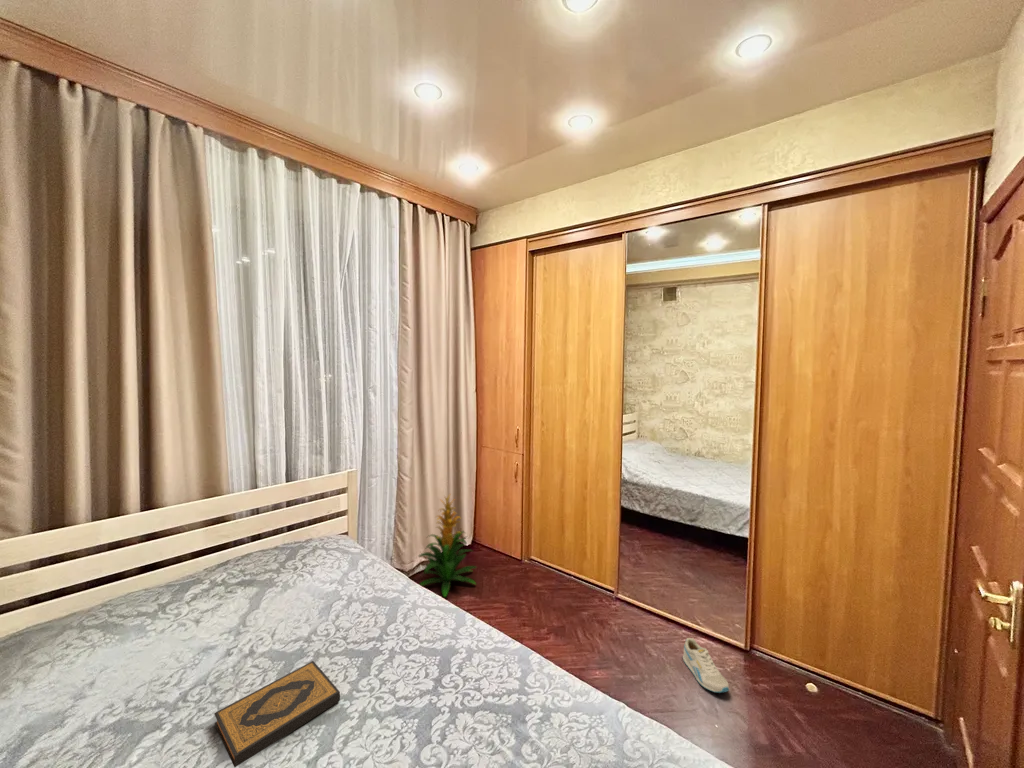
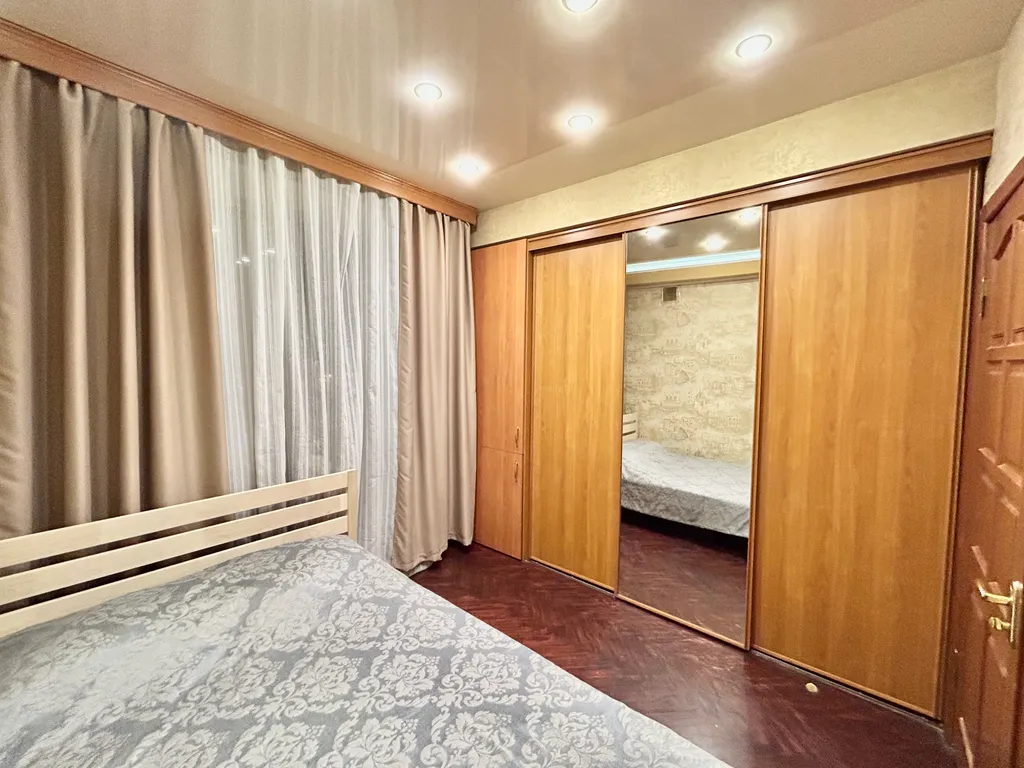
- sneaker [682,637,730,694]
- hardback book [213,660,341,768]
- indoor plant [417,492,479,598]
